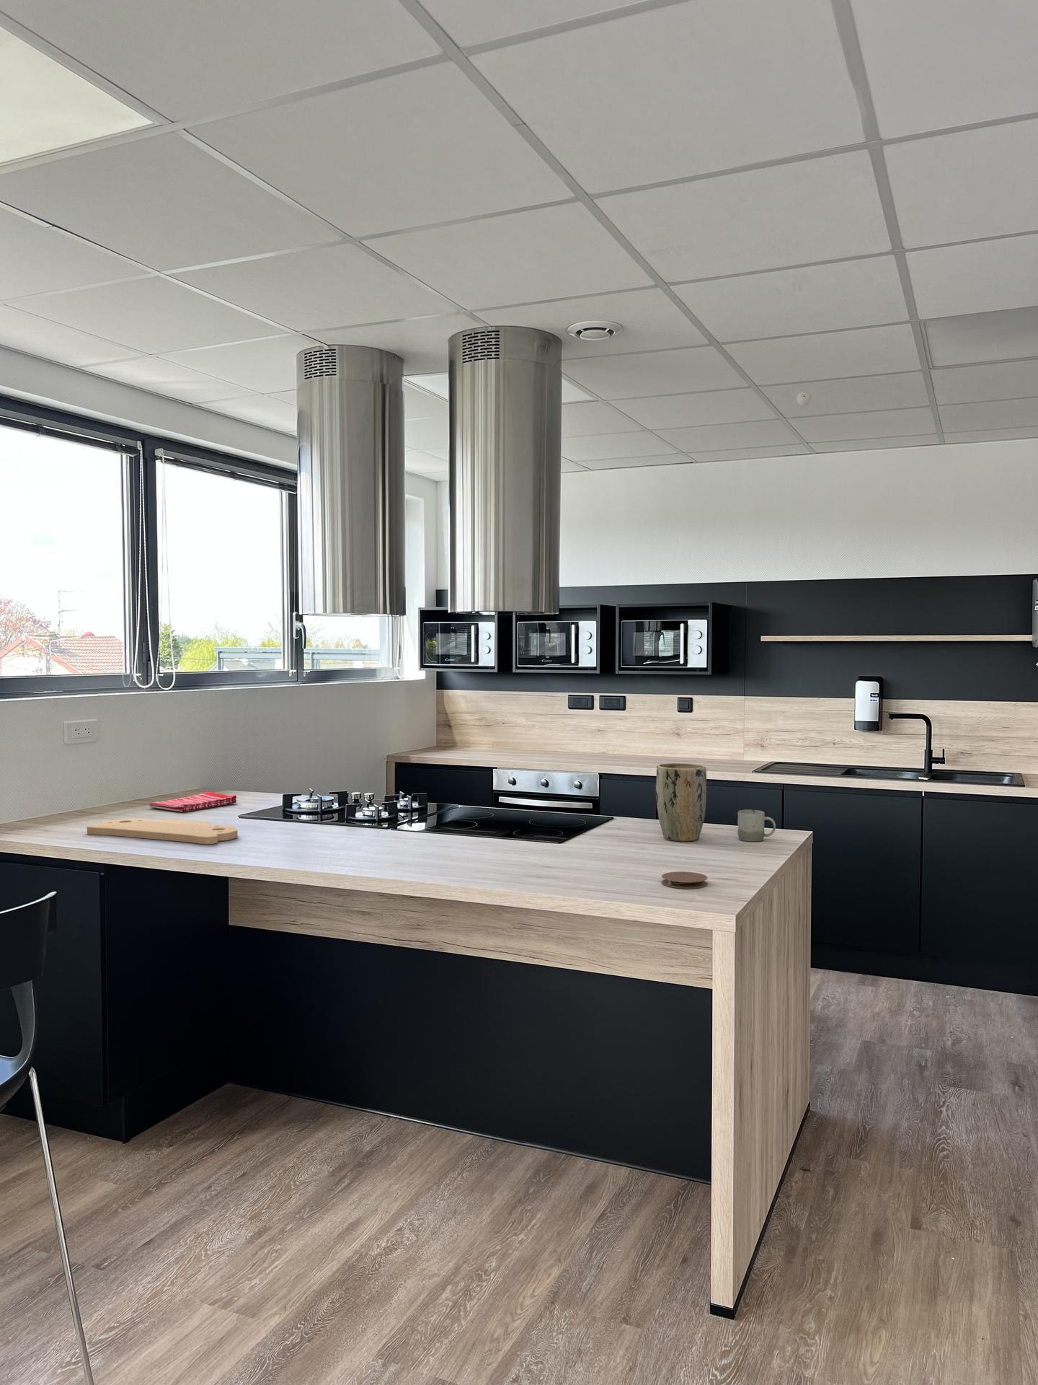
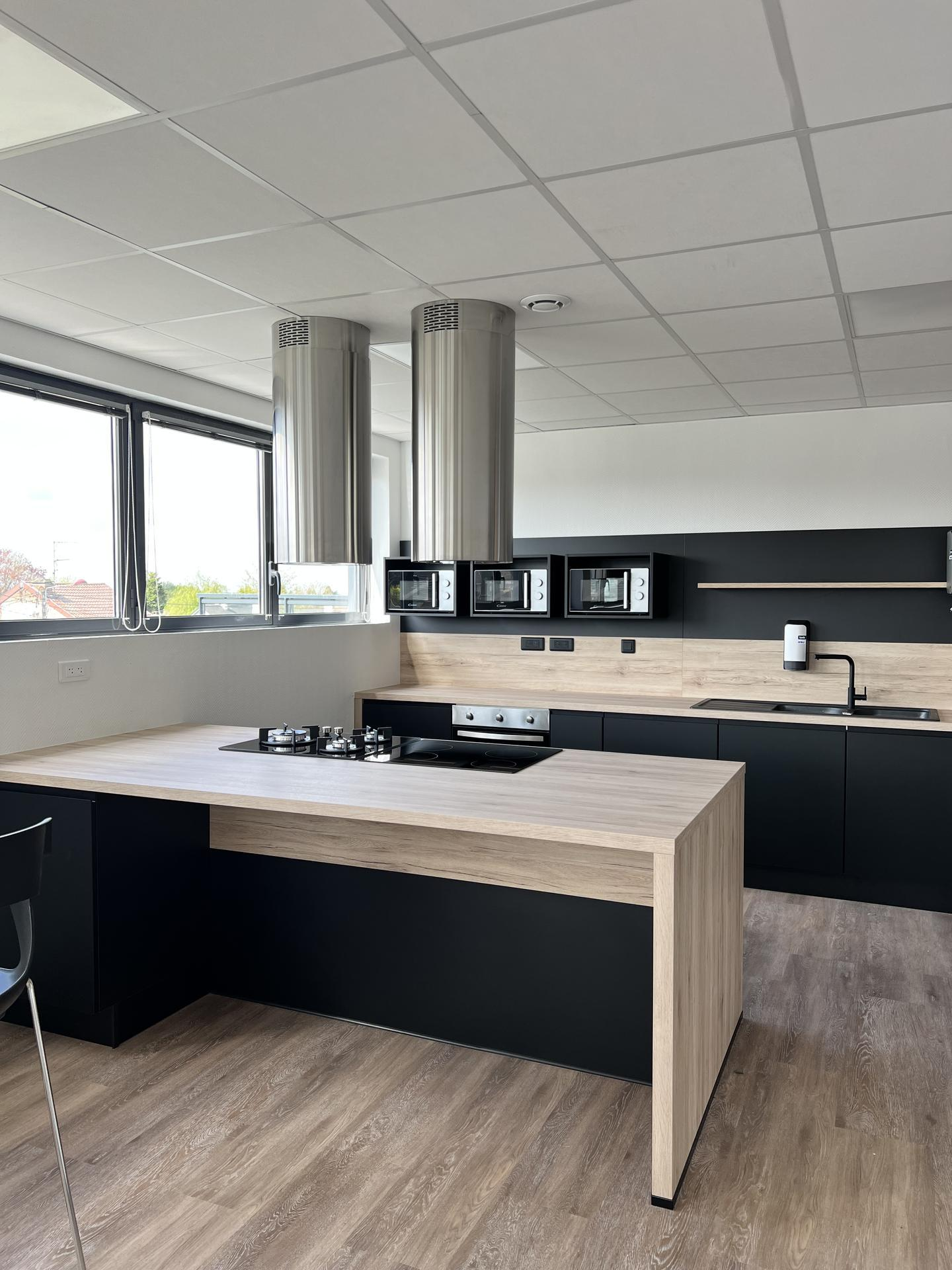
- cutting board [86,817,239,845]
- coaster [661,870,708,890]
- eyeball [796,390,811,406]
- cup [737,808,776,842]
- plant pot [655,762,708,842]
- dish towel [148,792,238,812]
